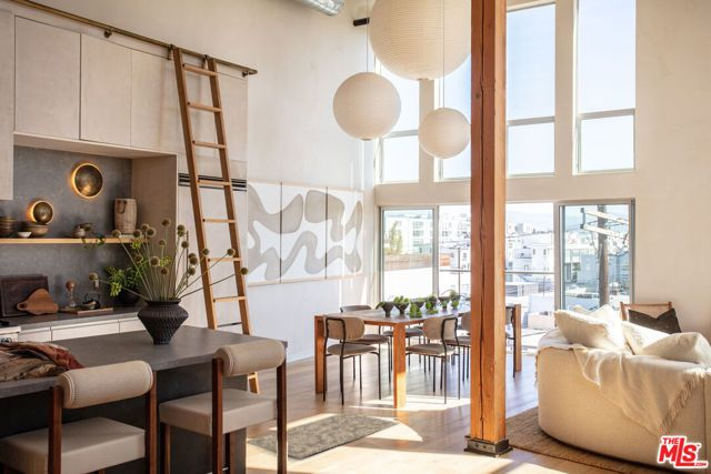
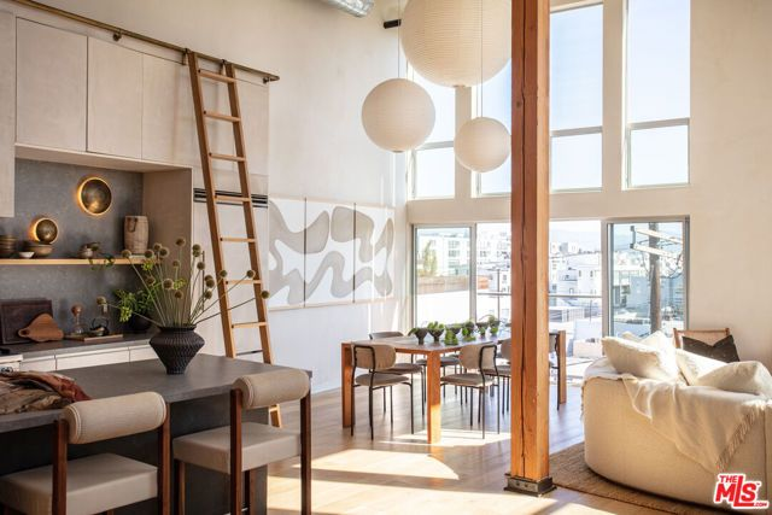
- rug [246,412,401,460]
